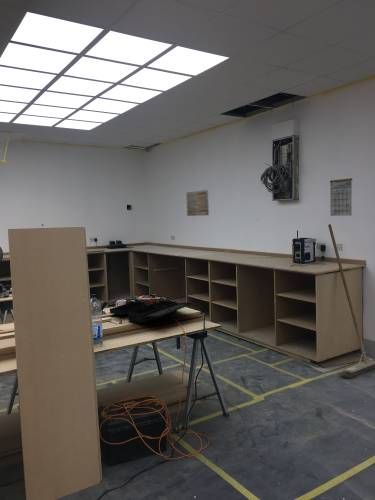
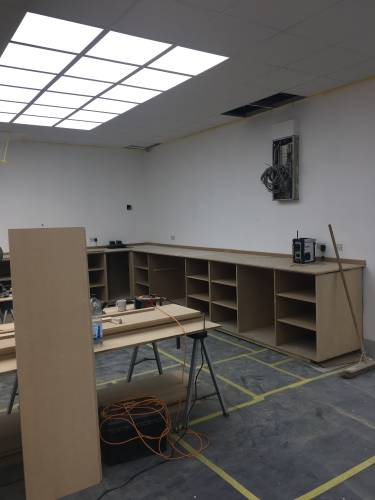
- tool box [109,299,193,324]
- calendar [329,170,353,217]
- wall art [185,189,210,217]
